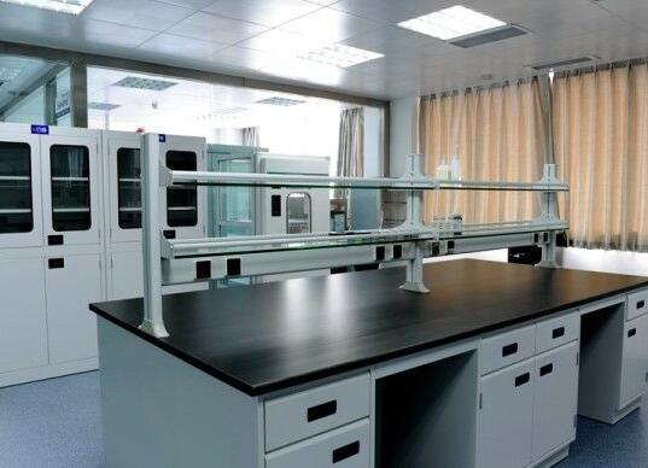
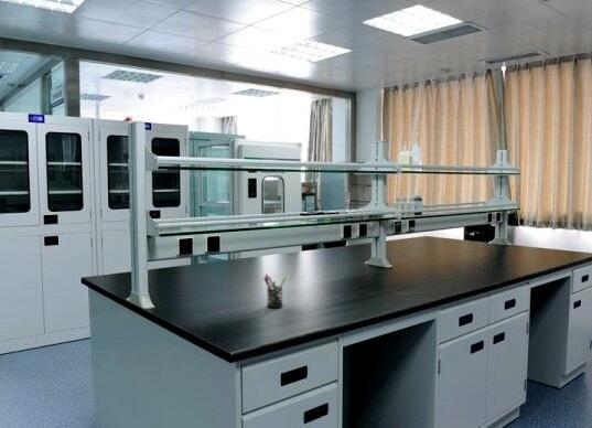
+ pen holder [262,274,287,309]
